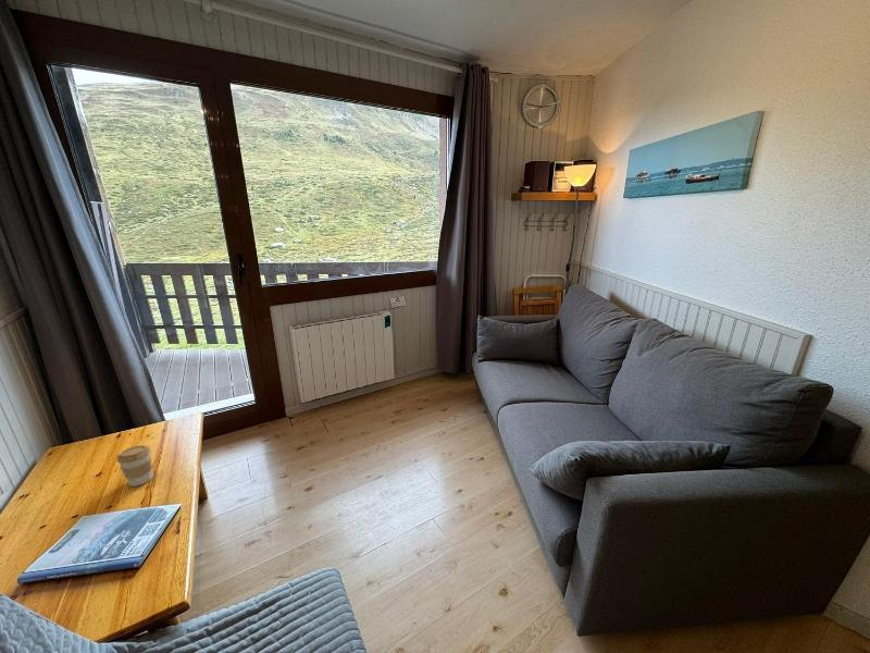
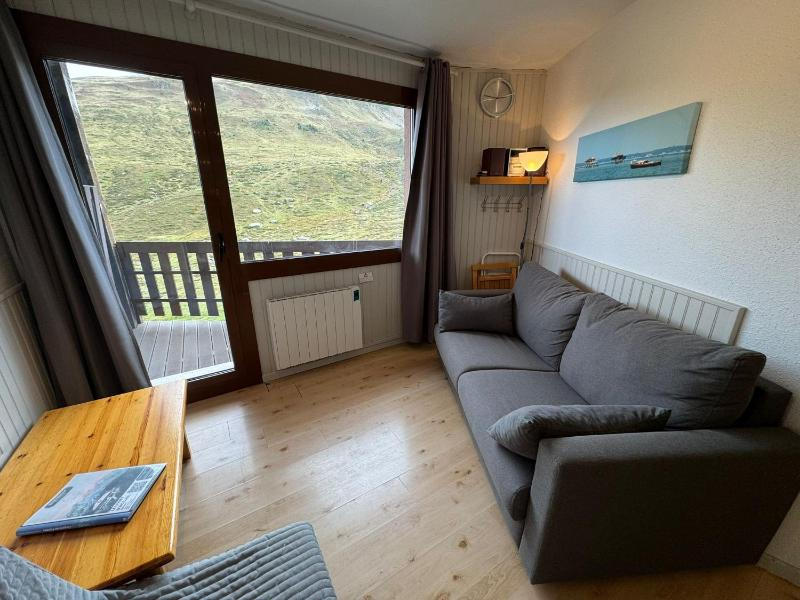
- coffee cup [115,444,154,488]
